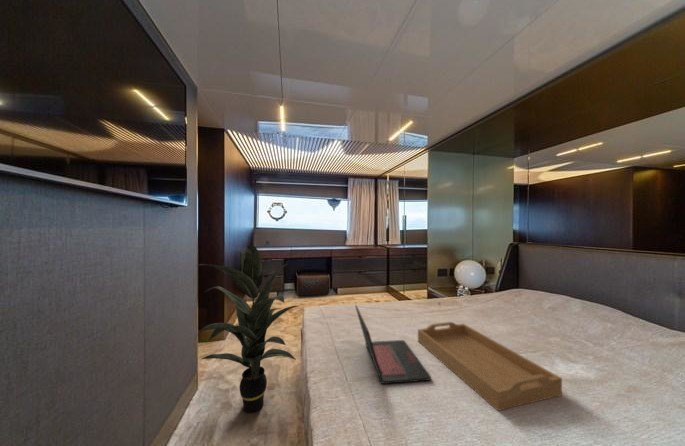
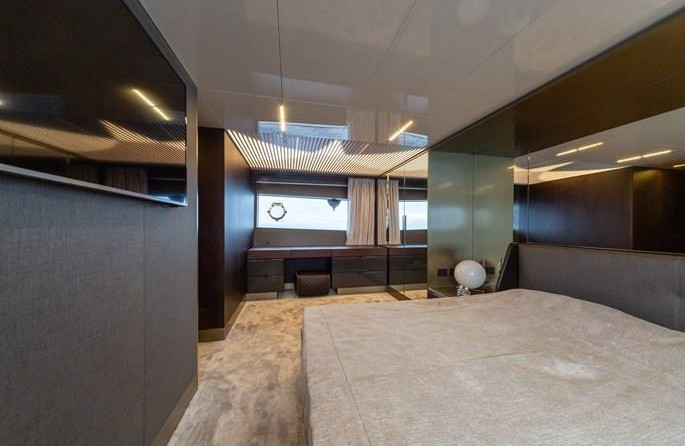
- indoor plant [194,245,299,414]
- serving tray [417,321,563,412]
- laptop [354,304,432,385]
